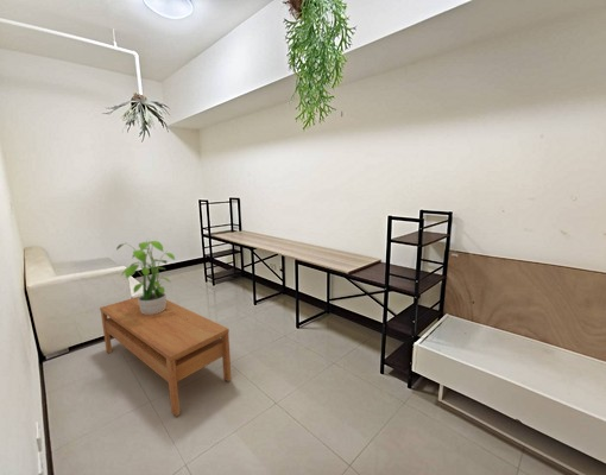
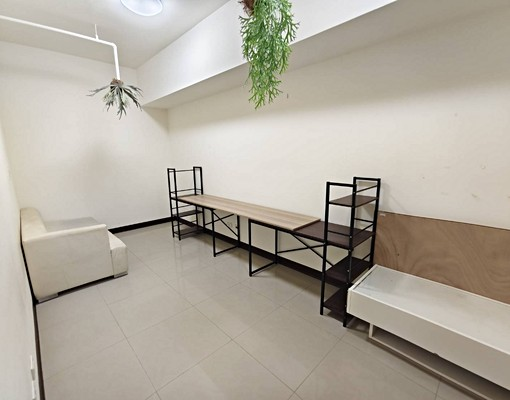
- coffee table [99,296,233,417]
- potted plant [115,236,176,315]
